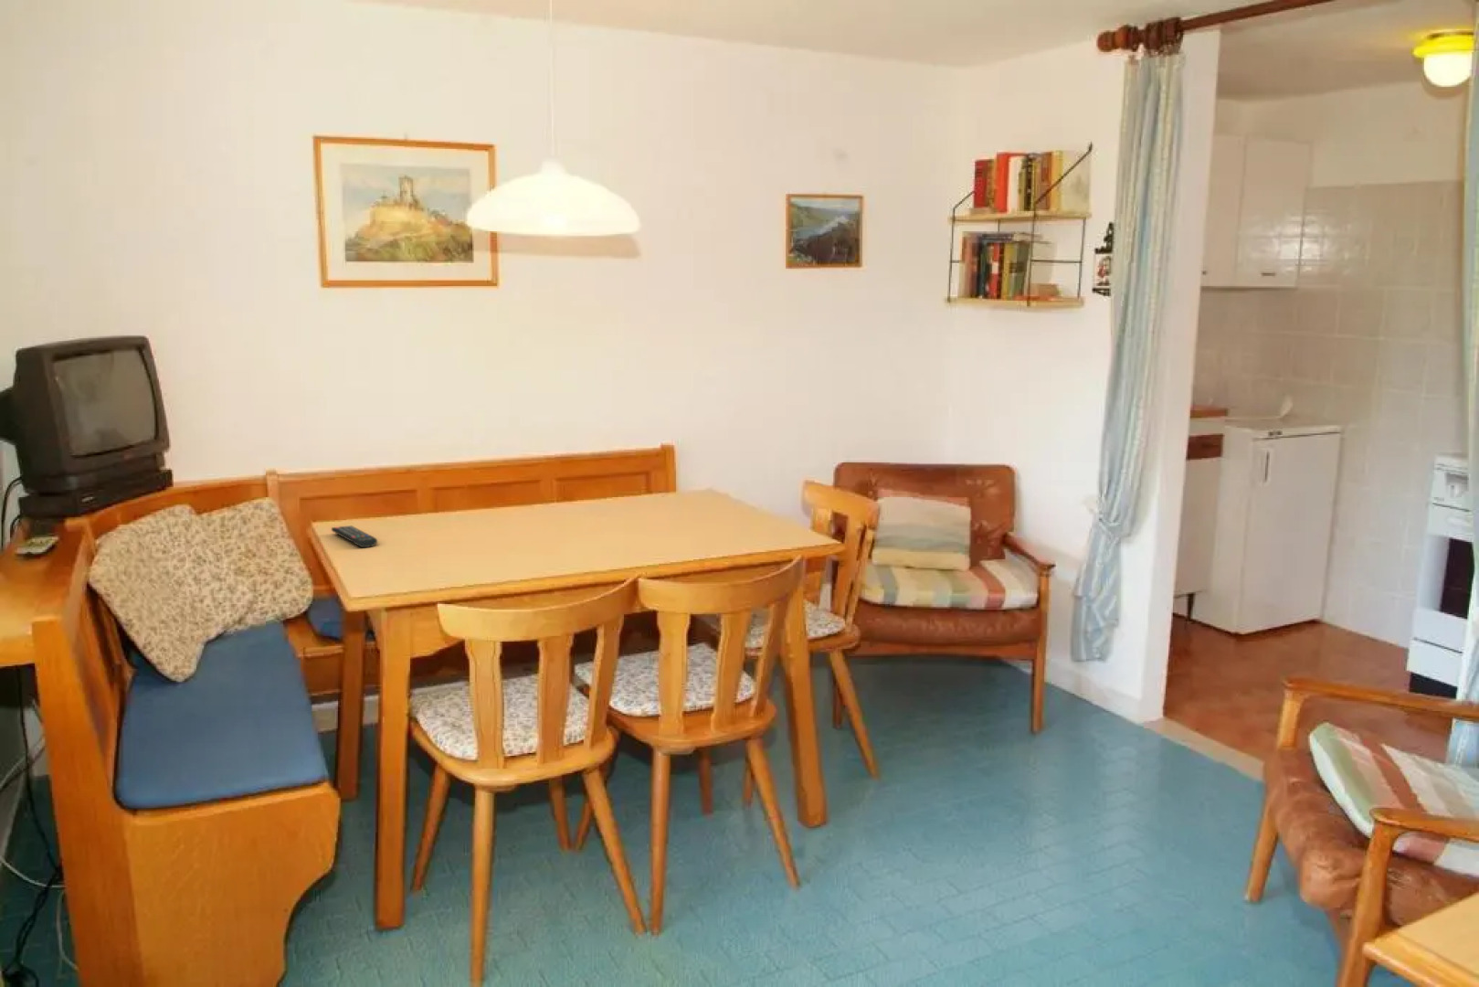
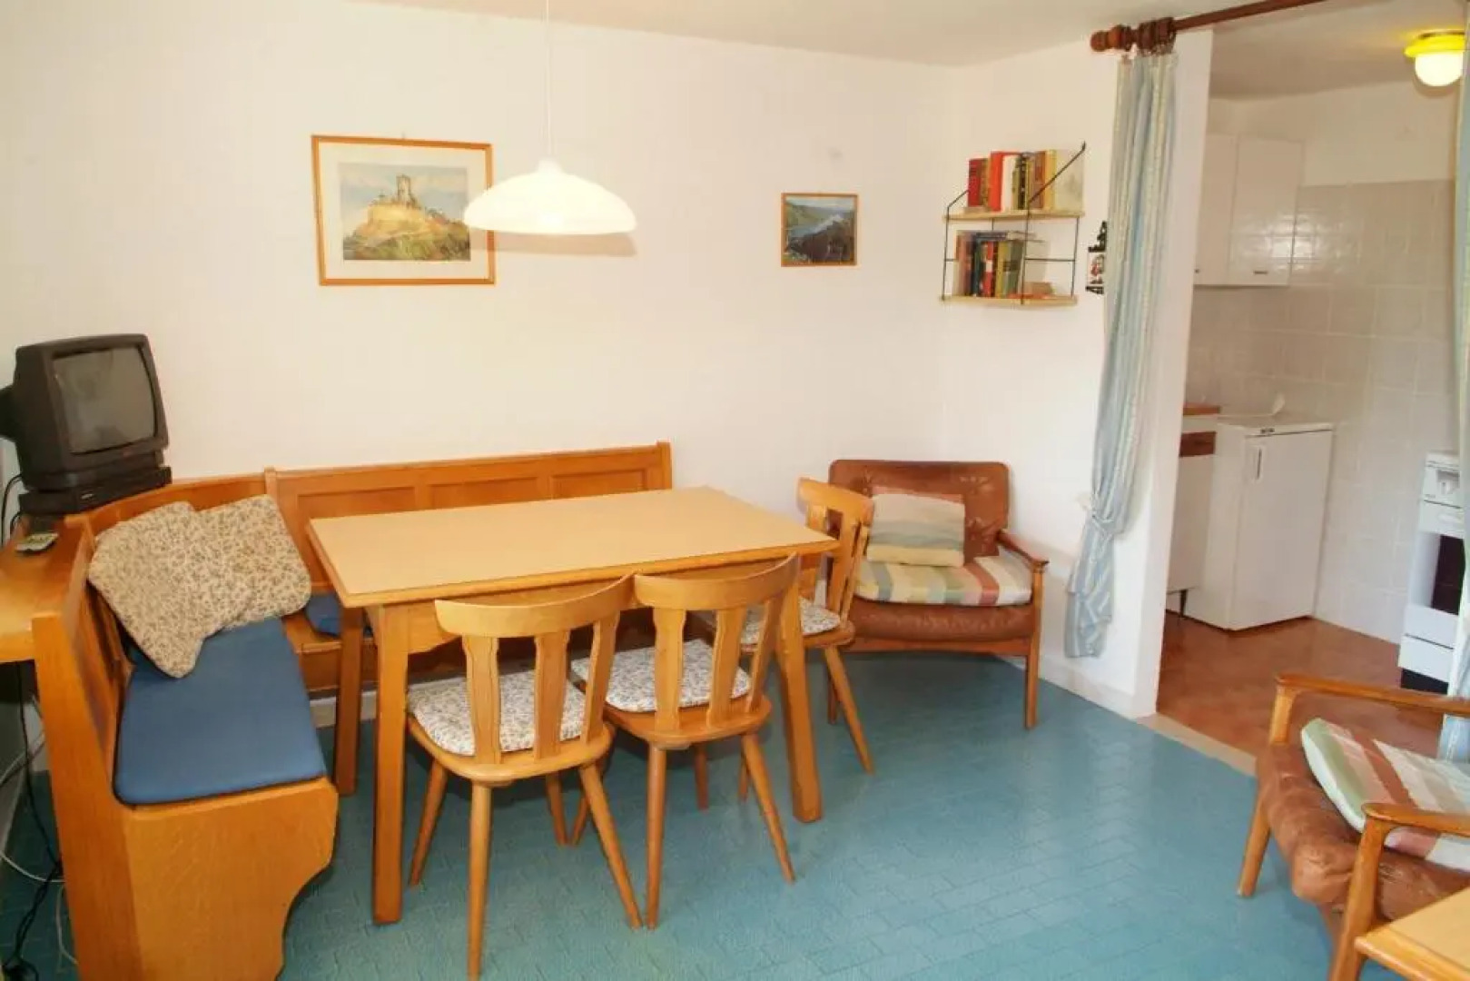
- remote control [330,524,378,549]
